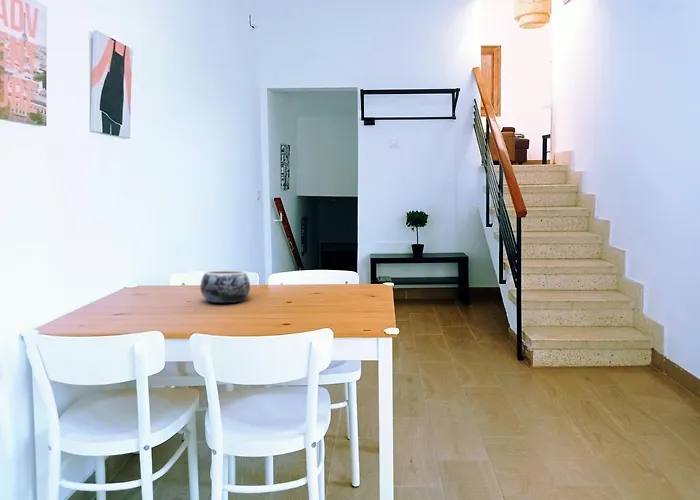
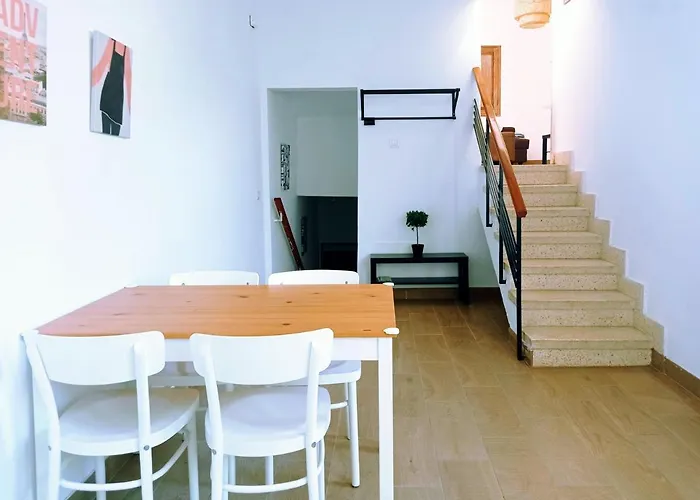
- decorative bowl [199,270,251,304]
